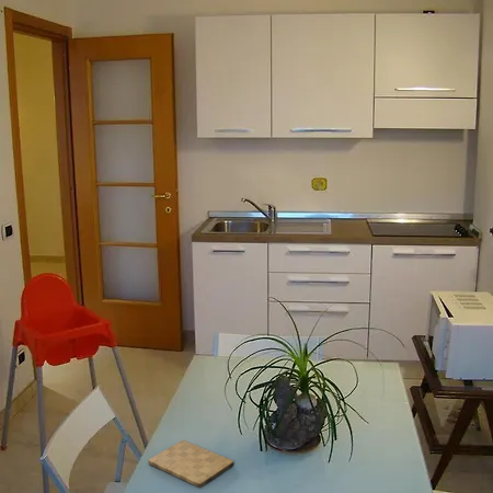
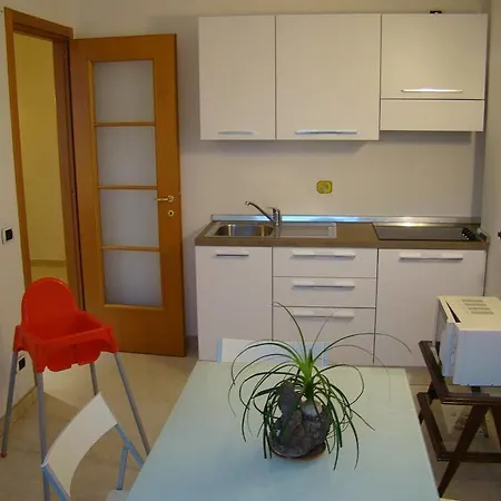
- cutting board [148,439,234,489]
